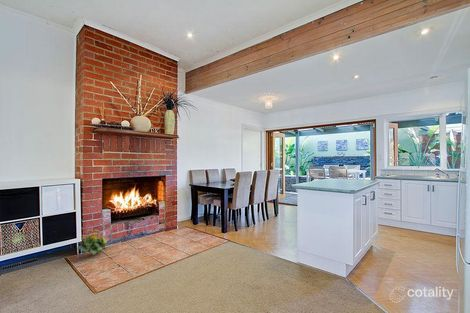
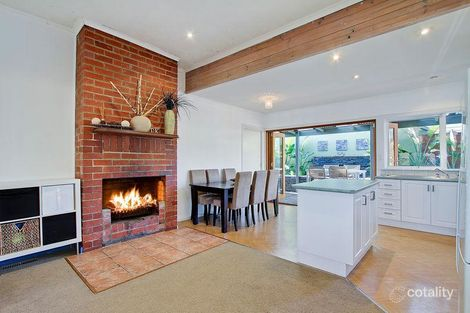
- flowering plant [76,229,108,256]
